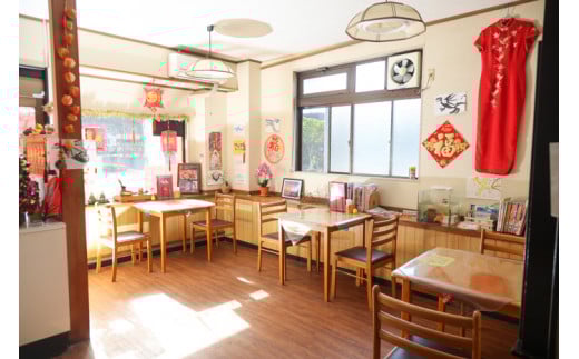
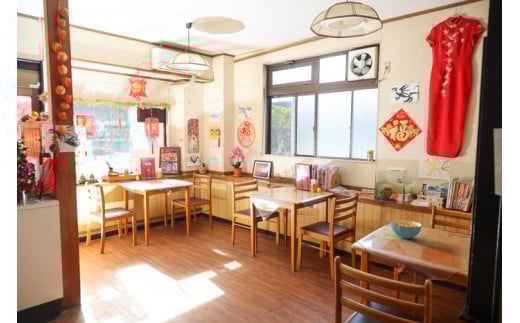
+ cereal bowl [389,219,423,240]
